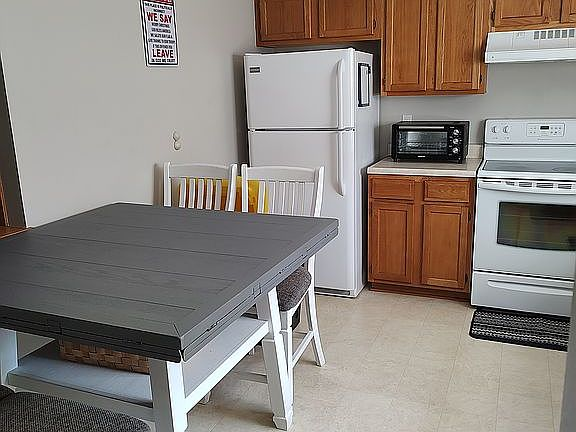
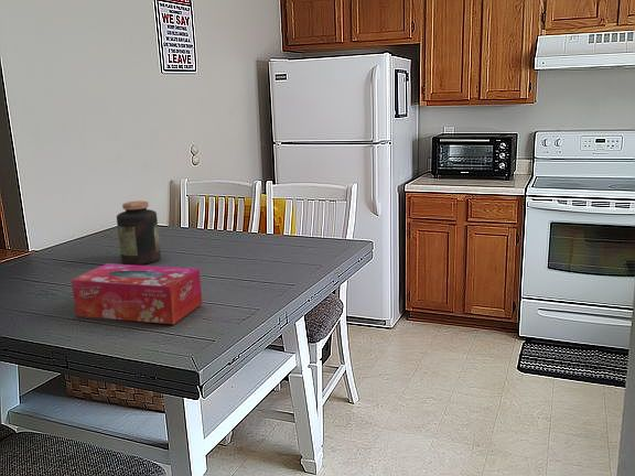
+ jar [116,199,162,266]
+ tissue box [71,262,203,325]
